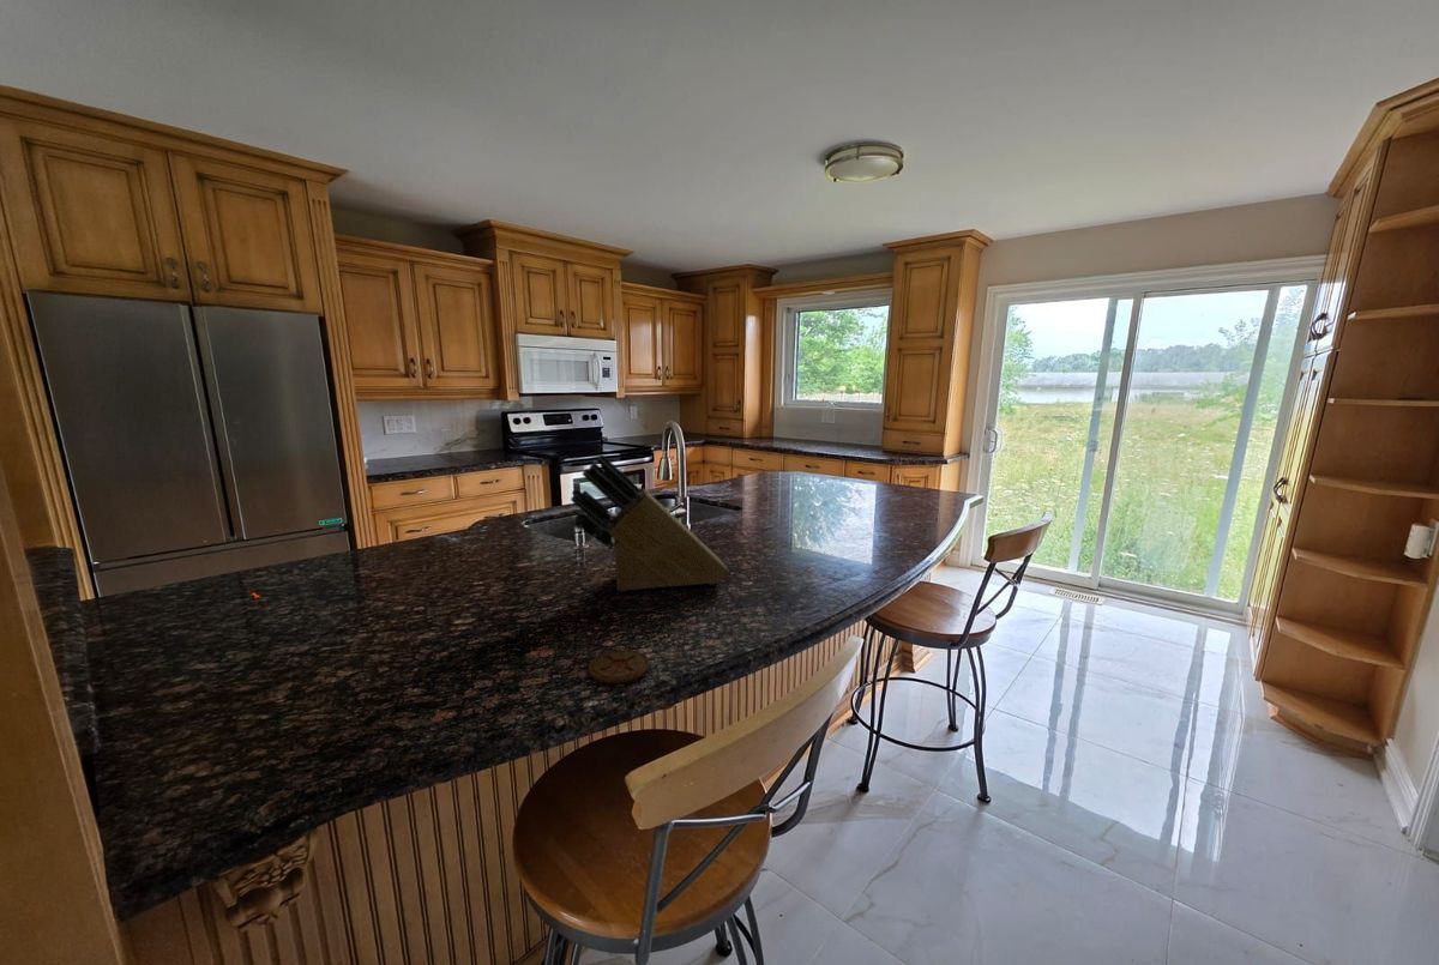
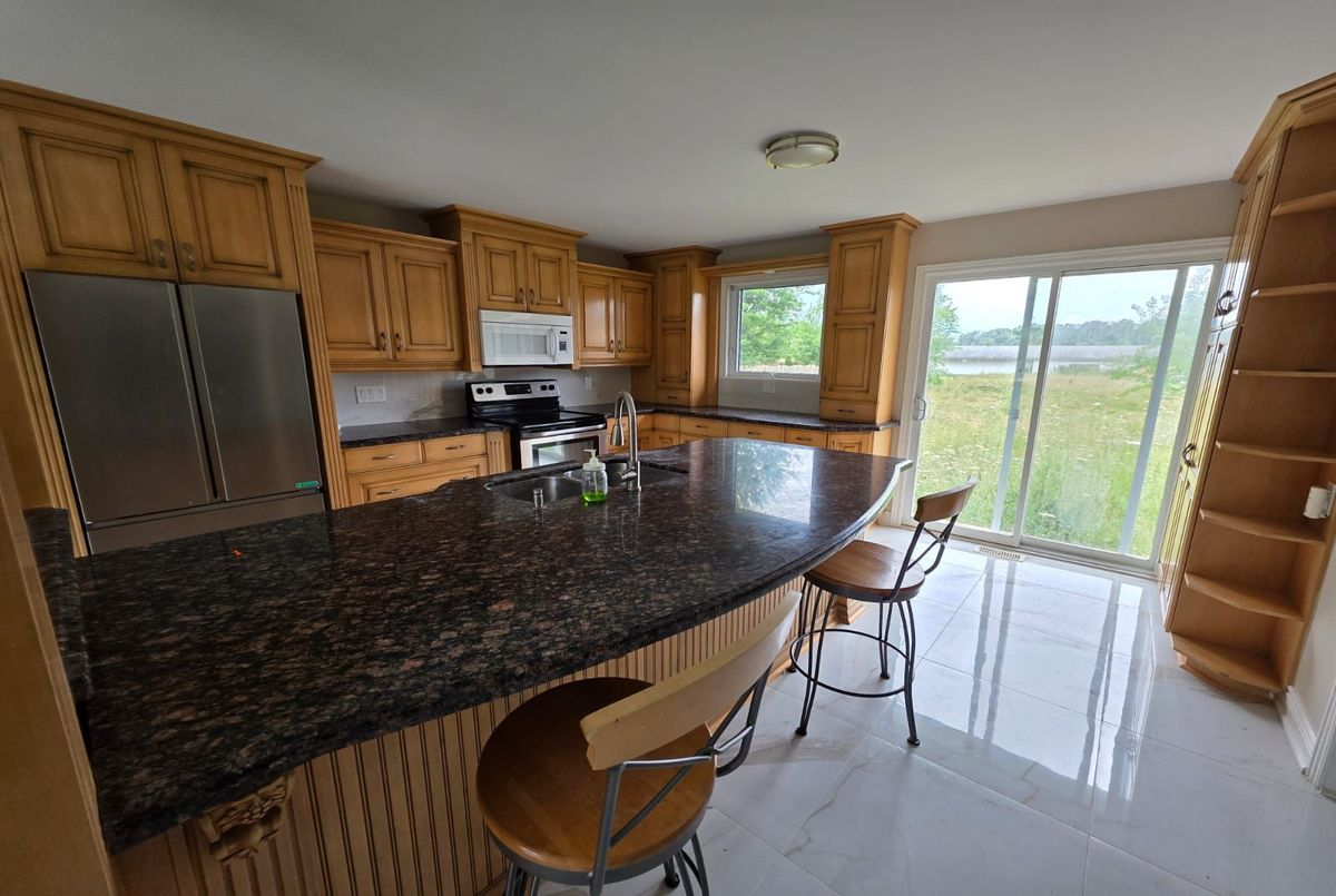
- knife block [570,453,730,592]
- coaster [588,649,651,684]
